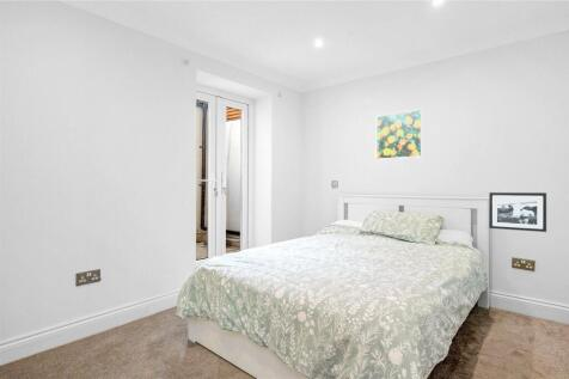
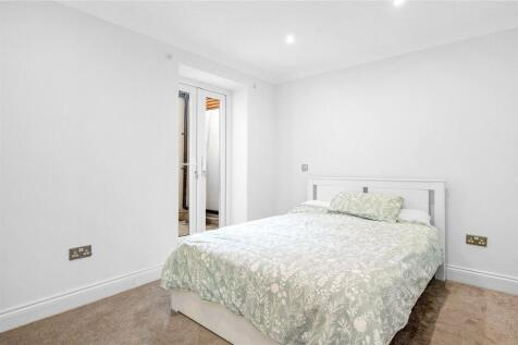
- picture frame [488,191,547,233]
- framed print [375,108,424,161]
